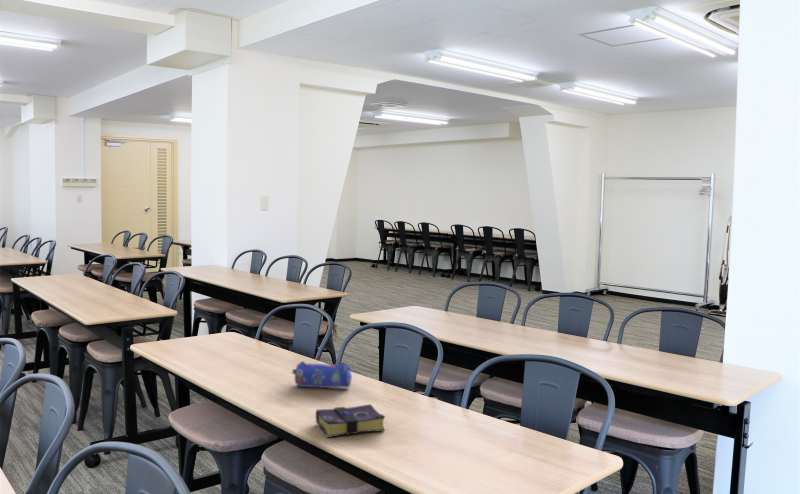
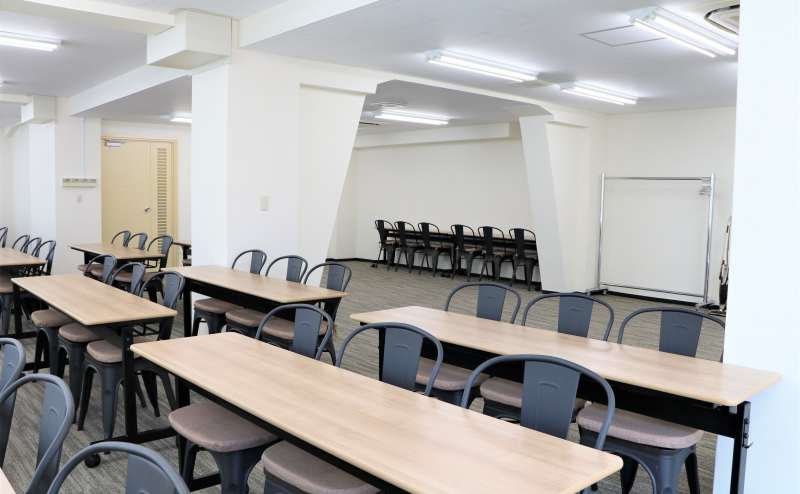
- book [315,403,386,439]
- pencil case [291,360,353,389]
